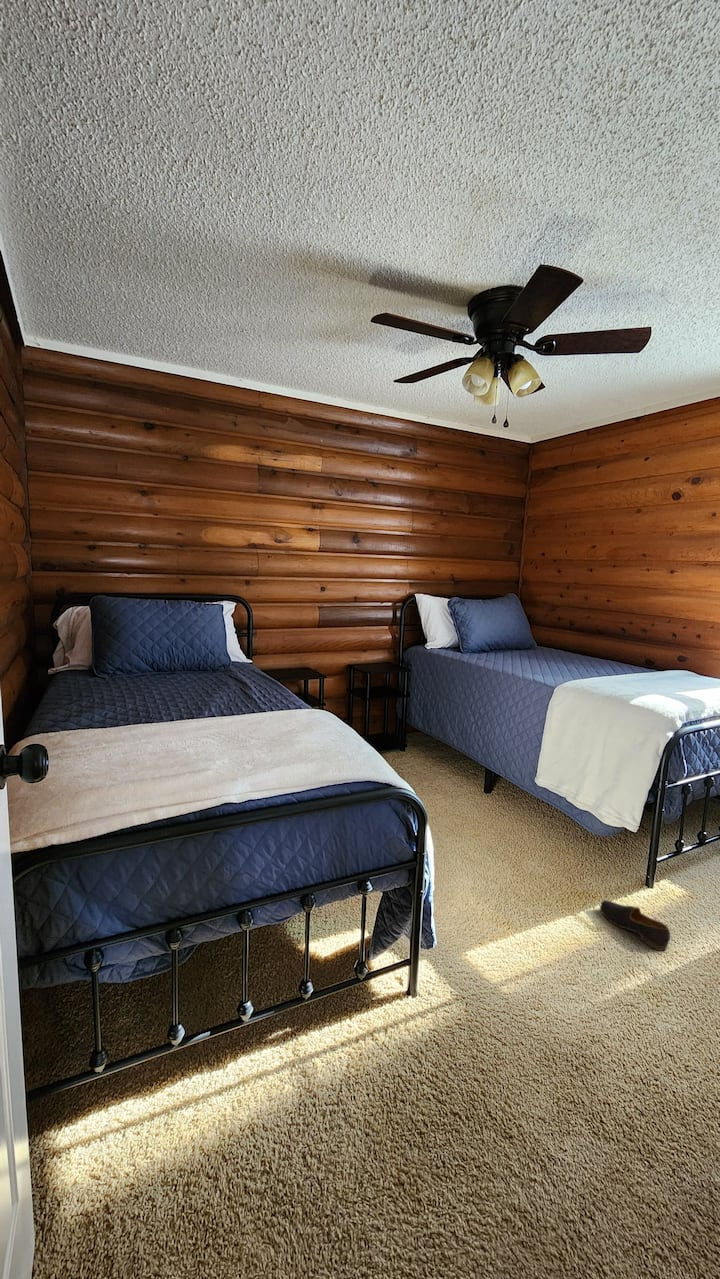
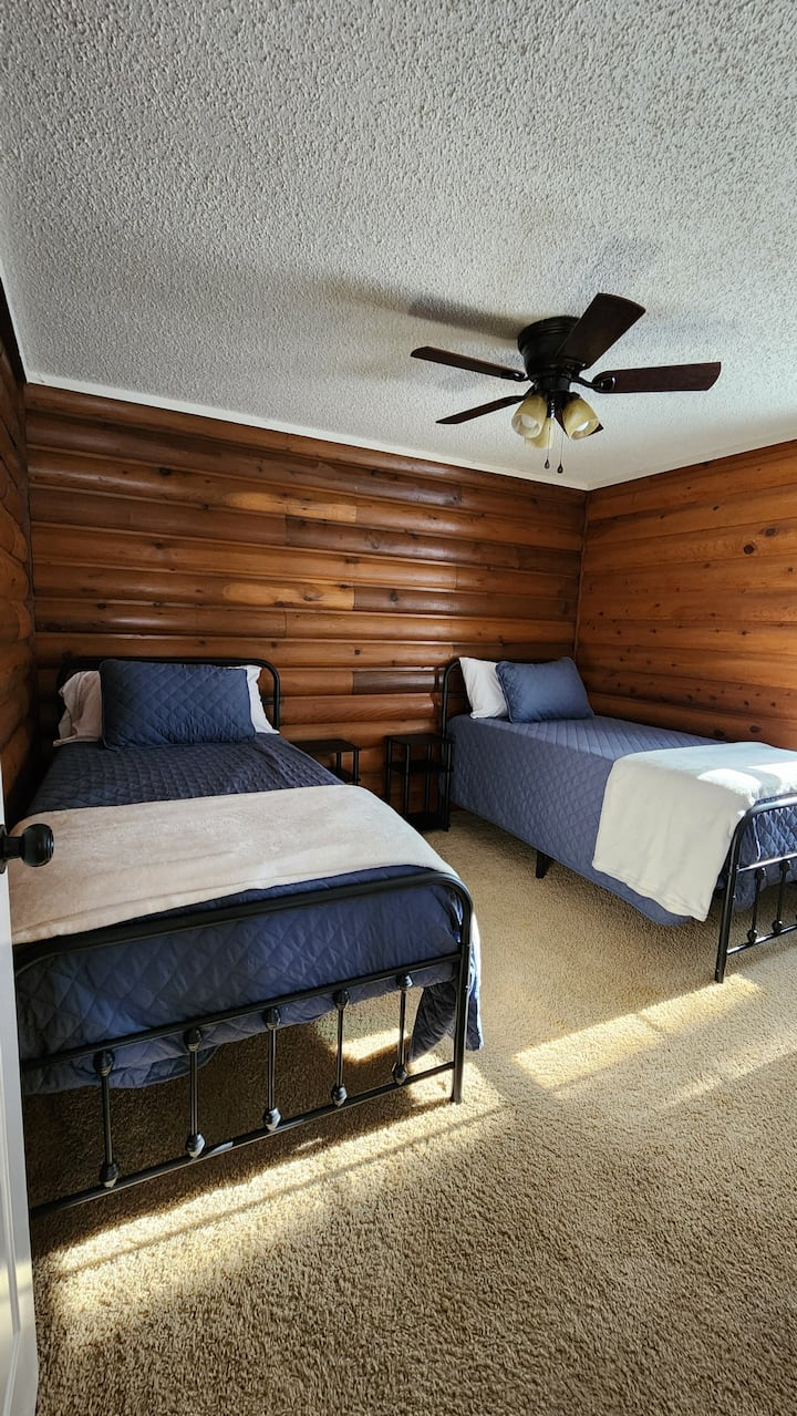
- shoe [599,899,671,952]
